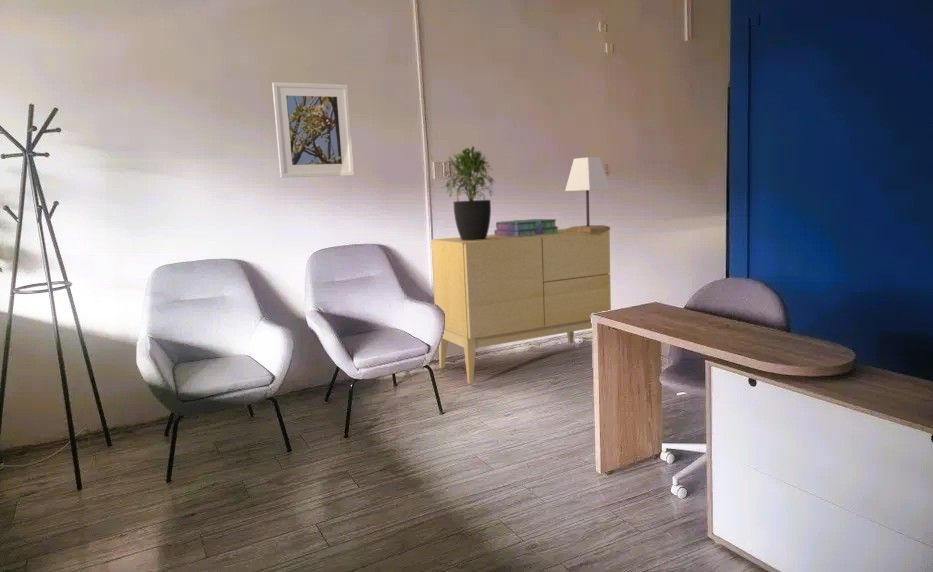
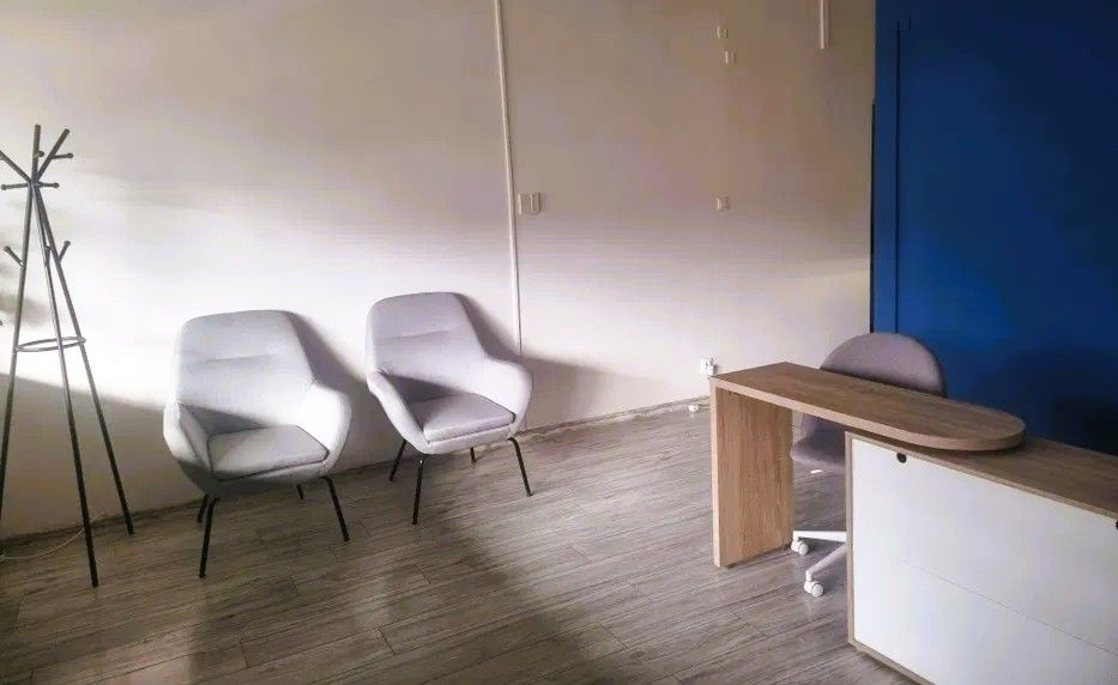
- potted plant [441,145,497,241]
- stack of books [493,218,559,237]
- sideboard [430,227,612,385]
- lamp [564,156,611,233]
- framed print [271,81,355,179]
